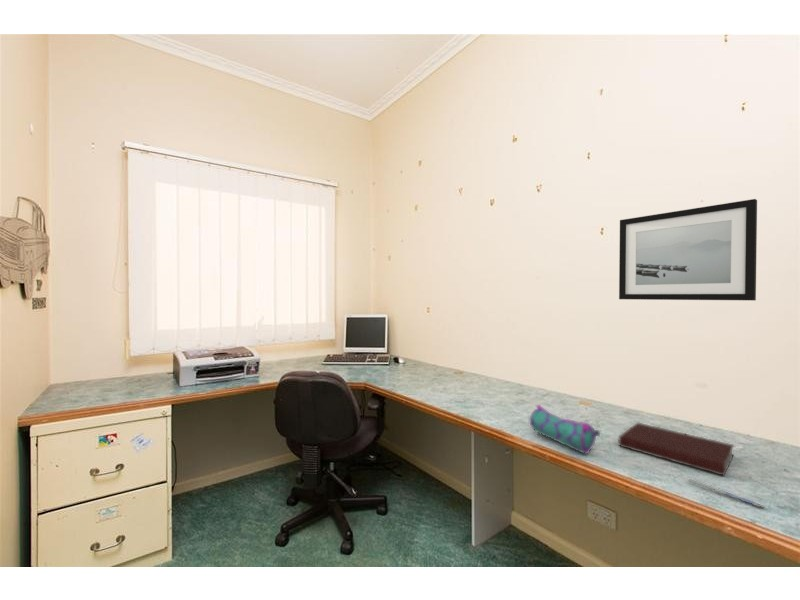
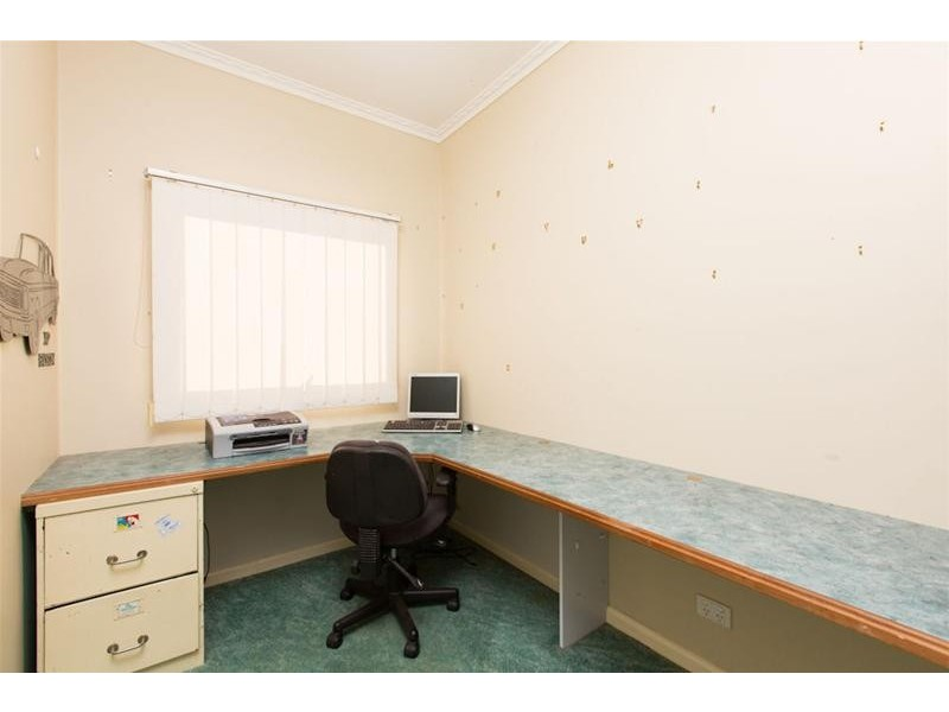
- wall art [618,198,758,301]
- pencil case [529,404,601,455]
- notebook [618,422,735,477]
- pen [688,478,766,510]
